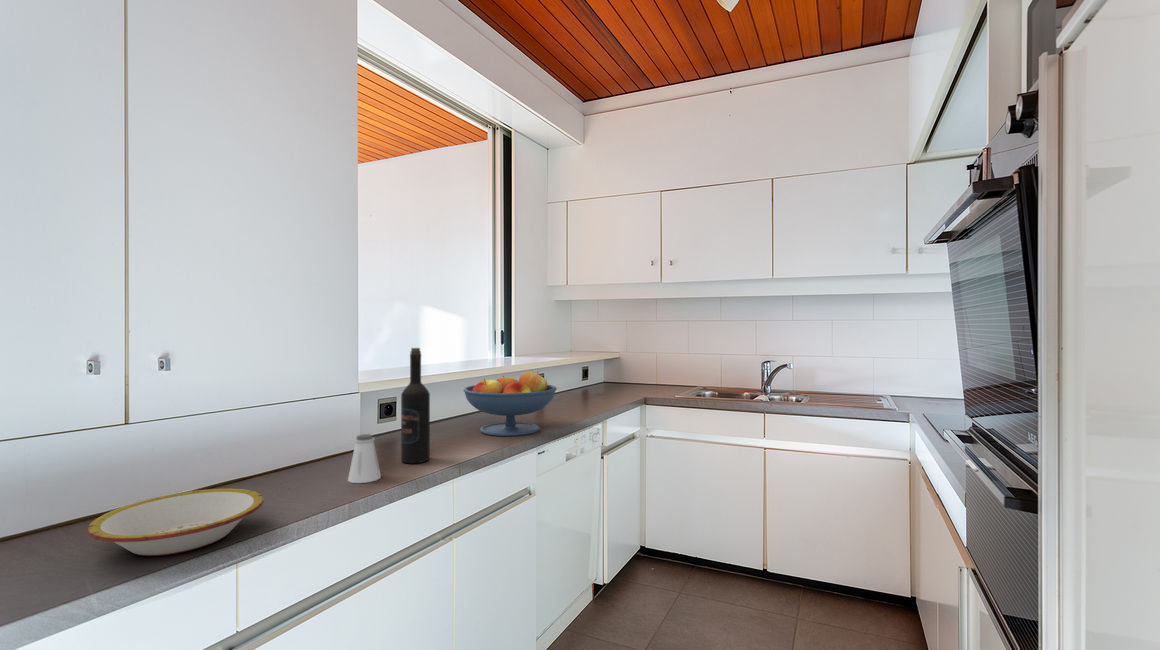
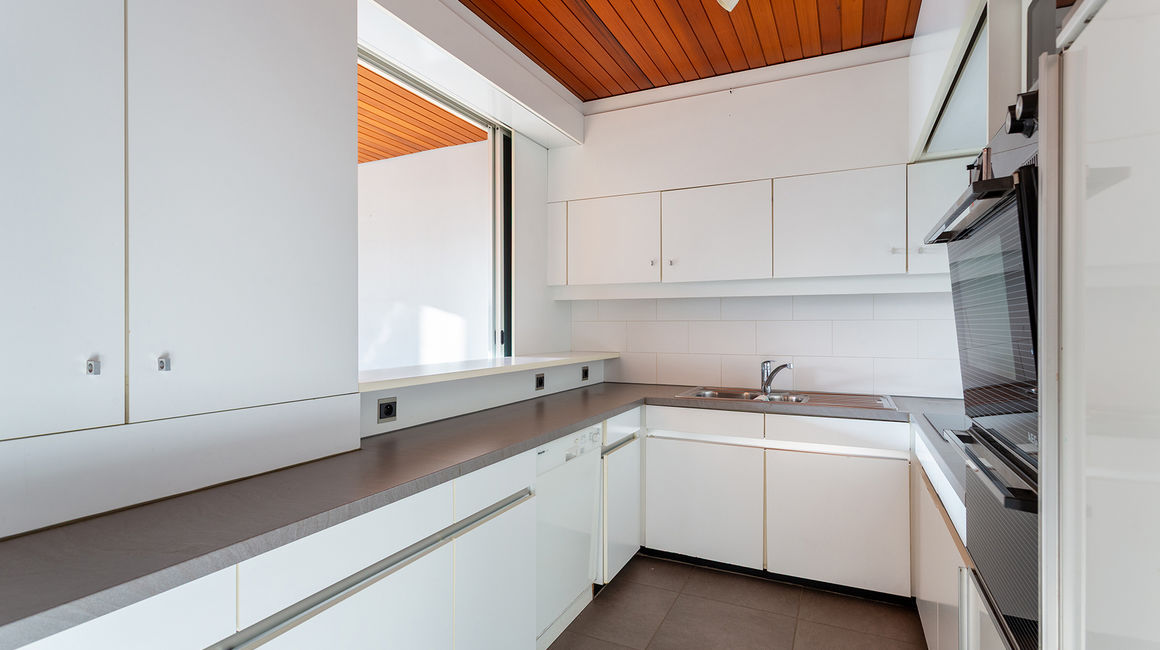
- saltshaker [347,433,382,484]
- wine bottle [400,347,431,465]
- fruit bowl [462,370,558,437]
- bowl [86,488,264,557]
